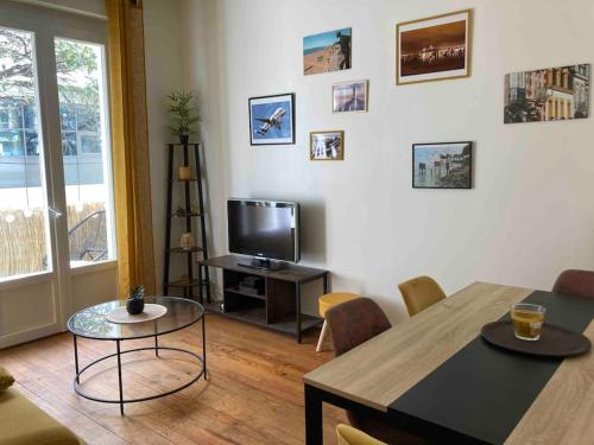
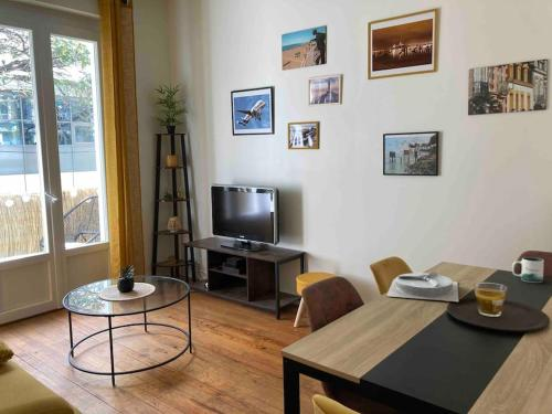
+ mug [511,256,545,284]
+ plate [385,270,459,302]
